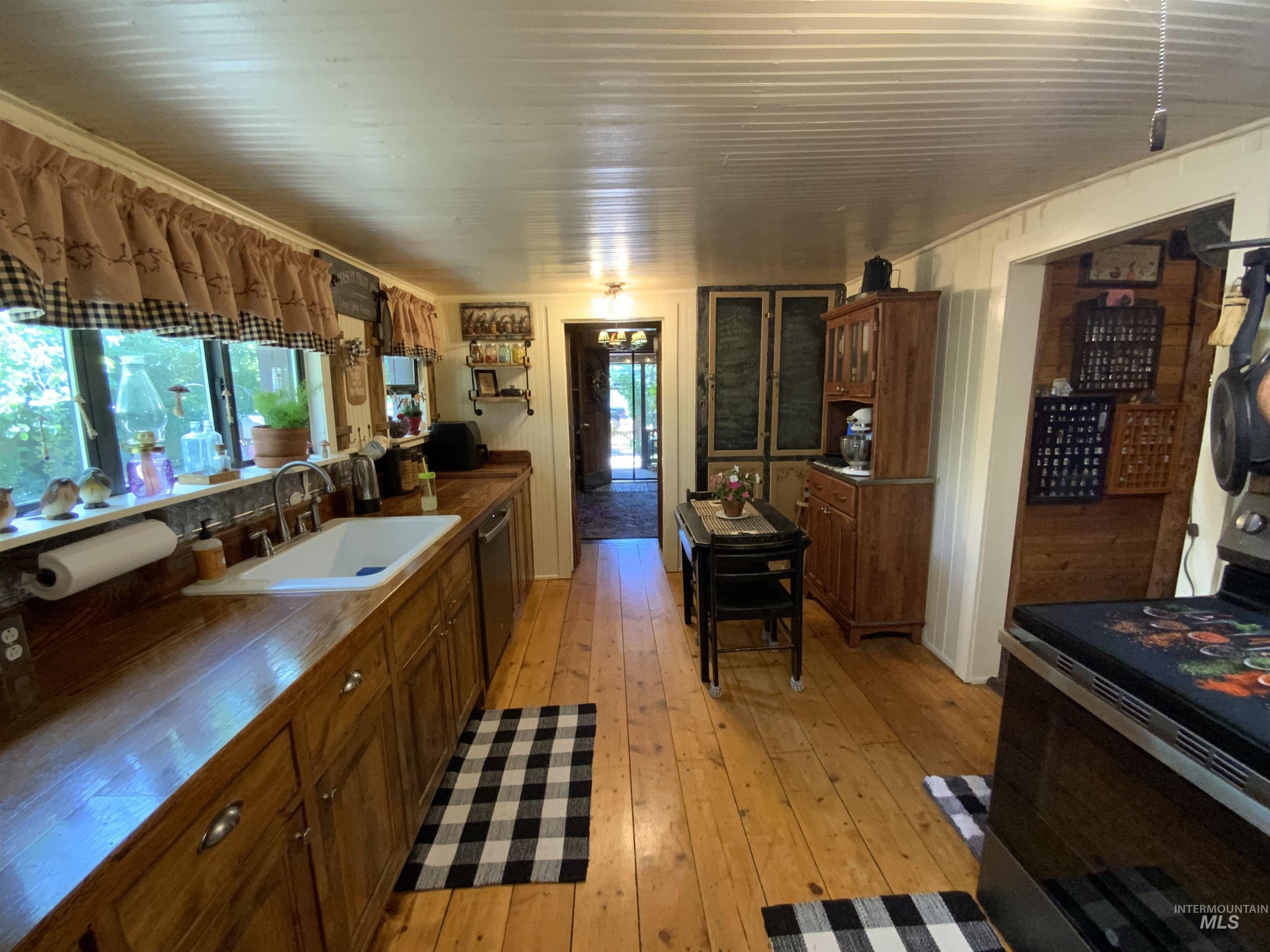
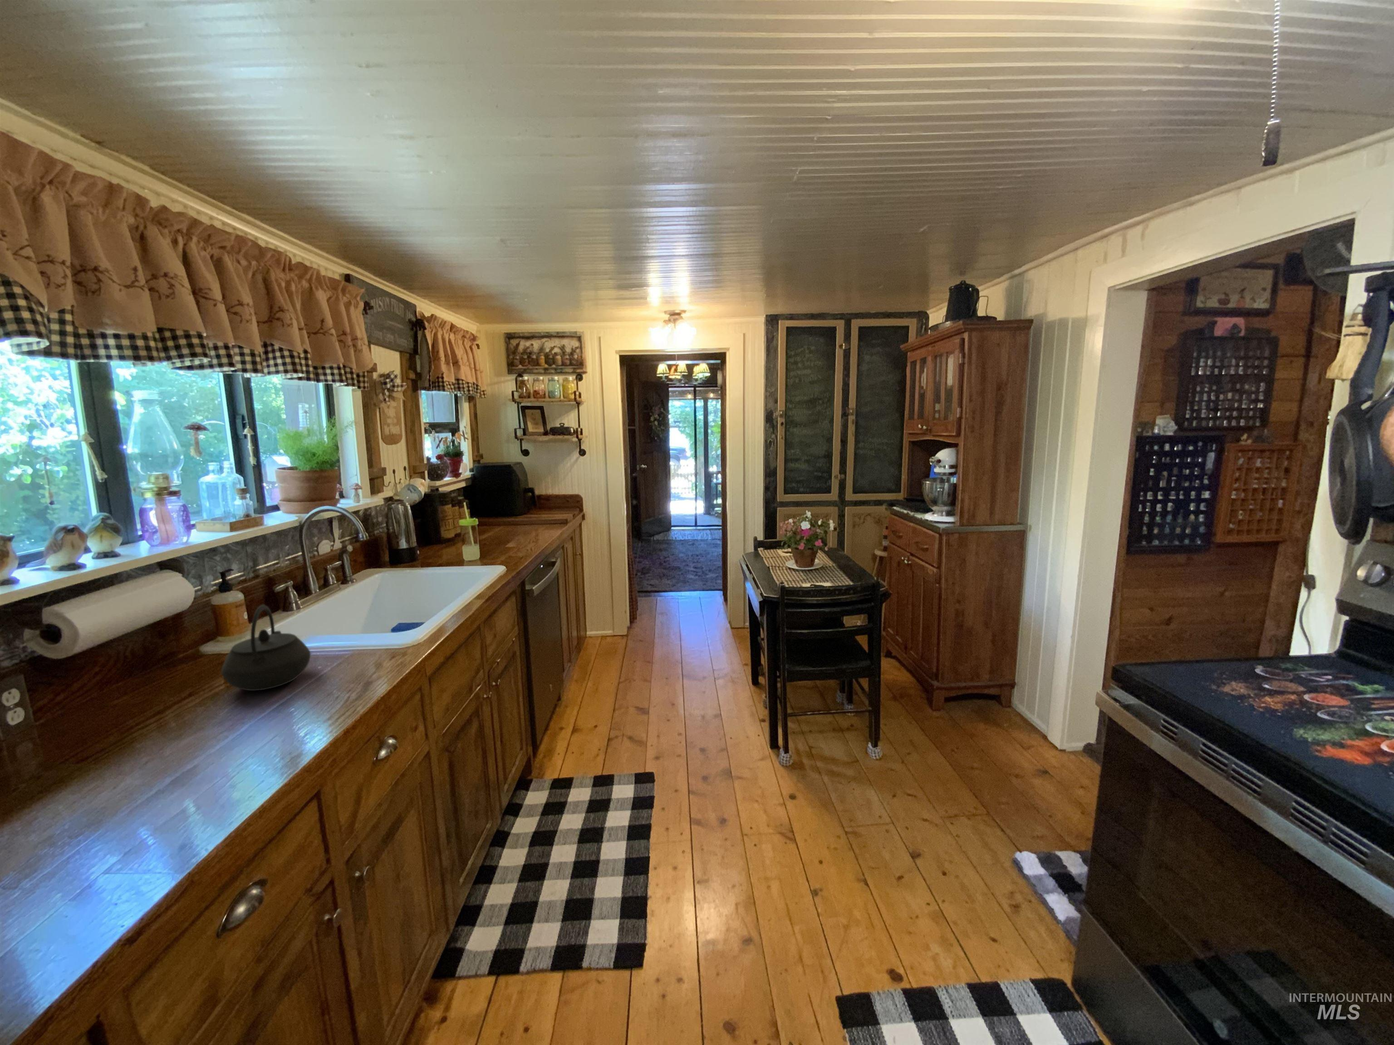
+ kettle [221,604,311,692]
